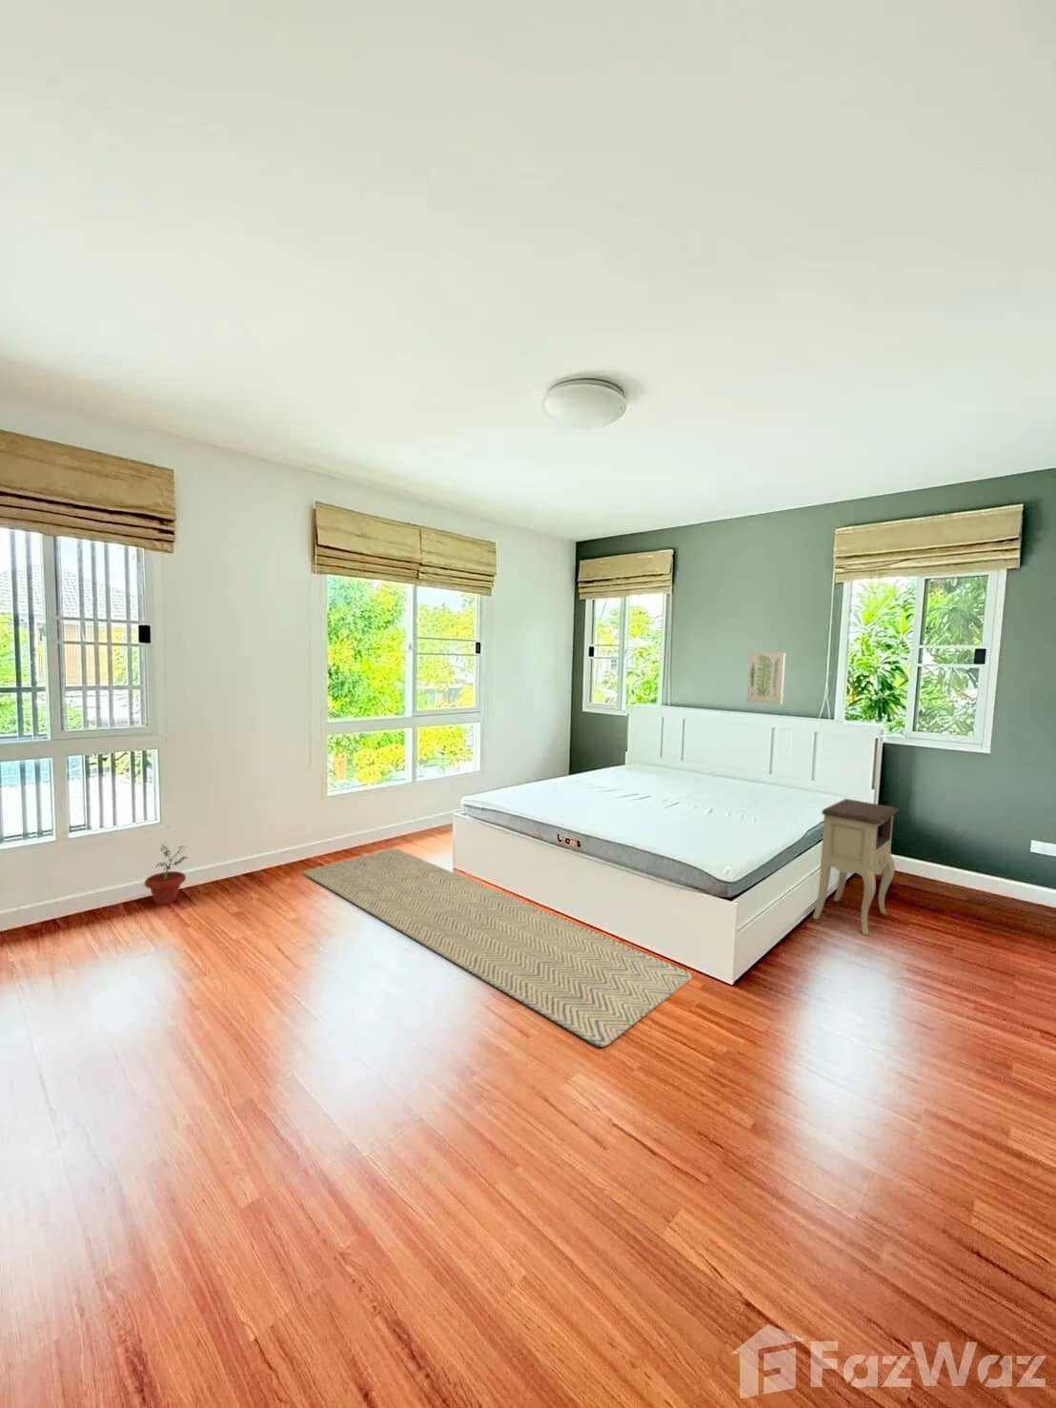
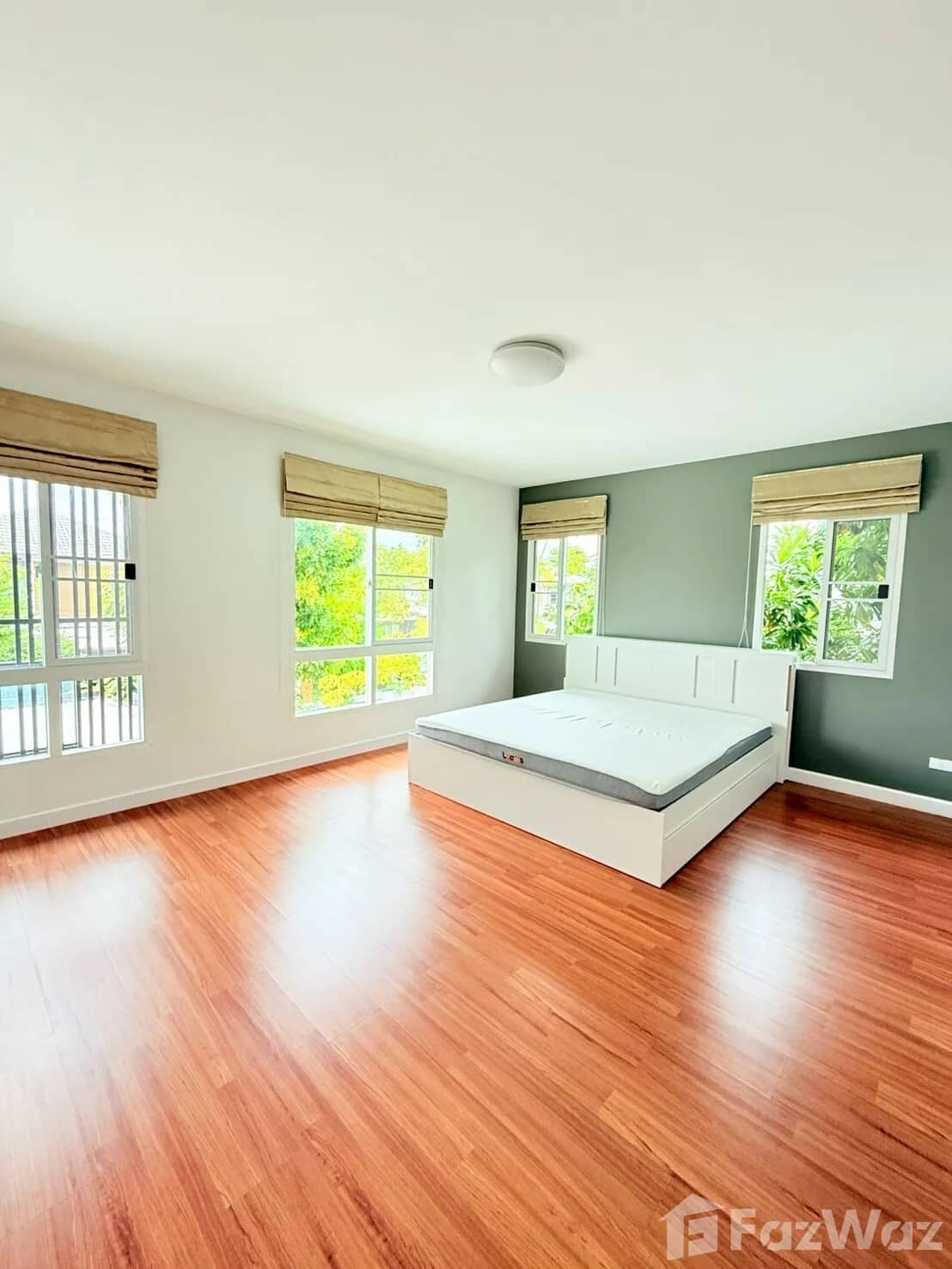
- potted plant [144,843,187,904]
- rug [302,848,693,1047]
- nightstand [812,798,900,936]
- wall art [745,652,786,705]
